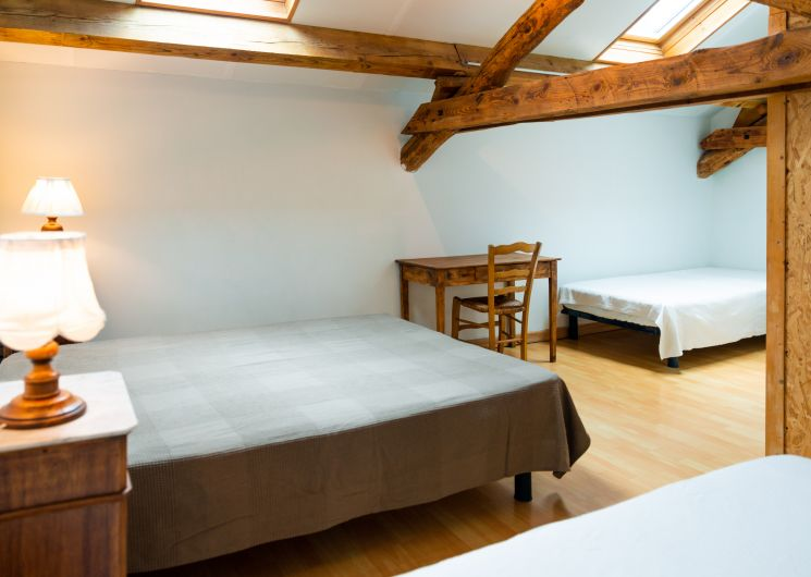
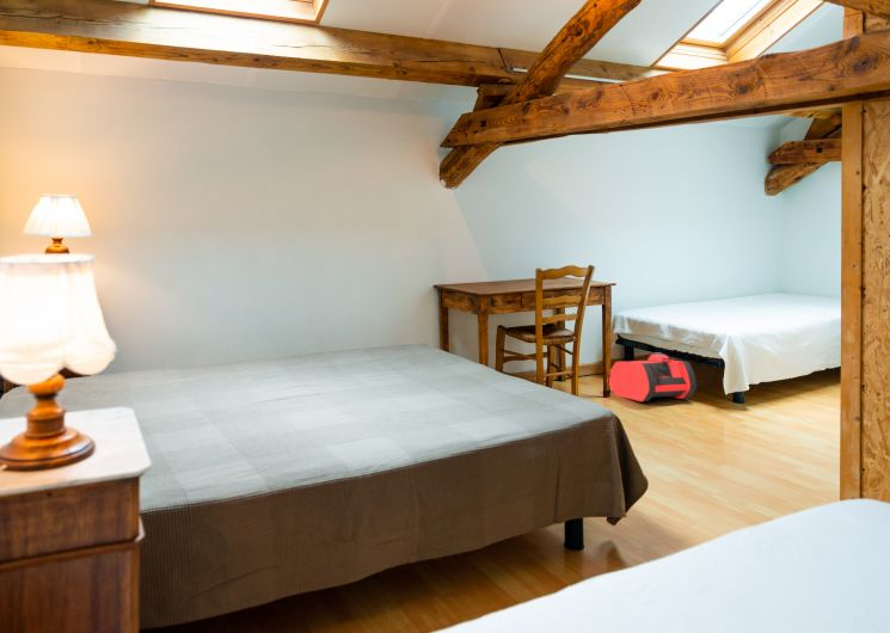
+ backpack [608,352,698,402]
